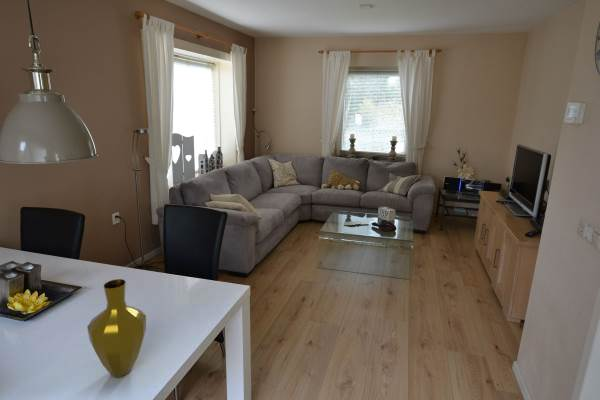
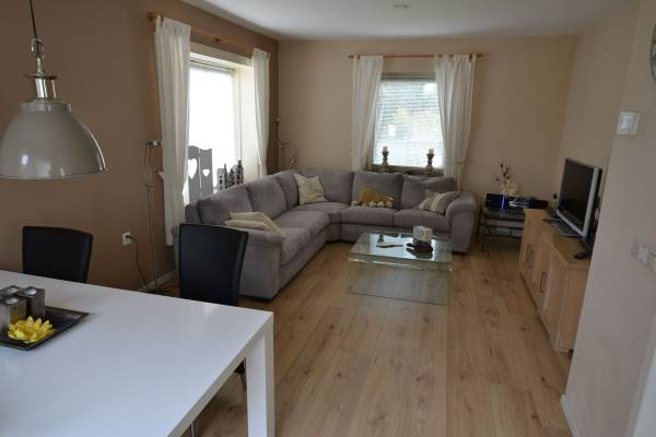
- vase [86,278,147,378]
